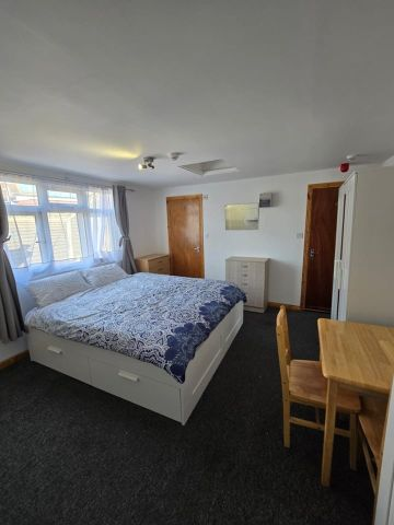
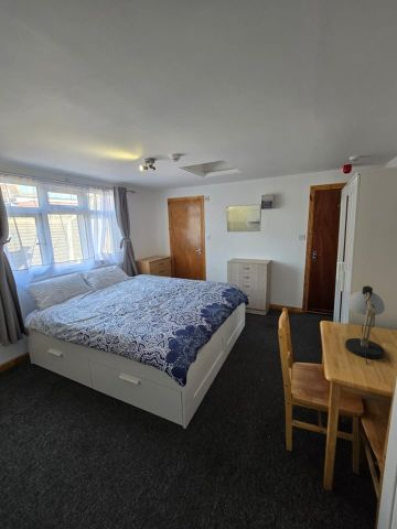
+ desk lamp [344,284,386,365]
